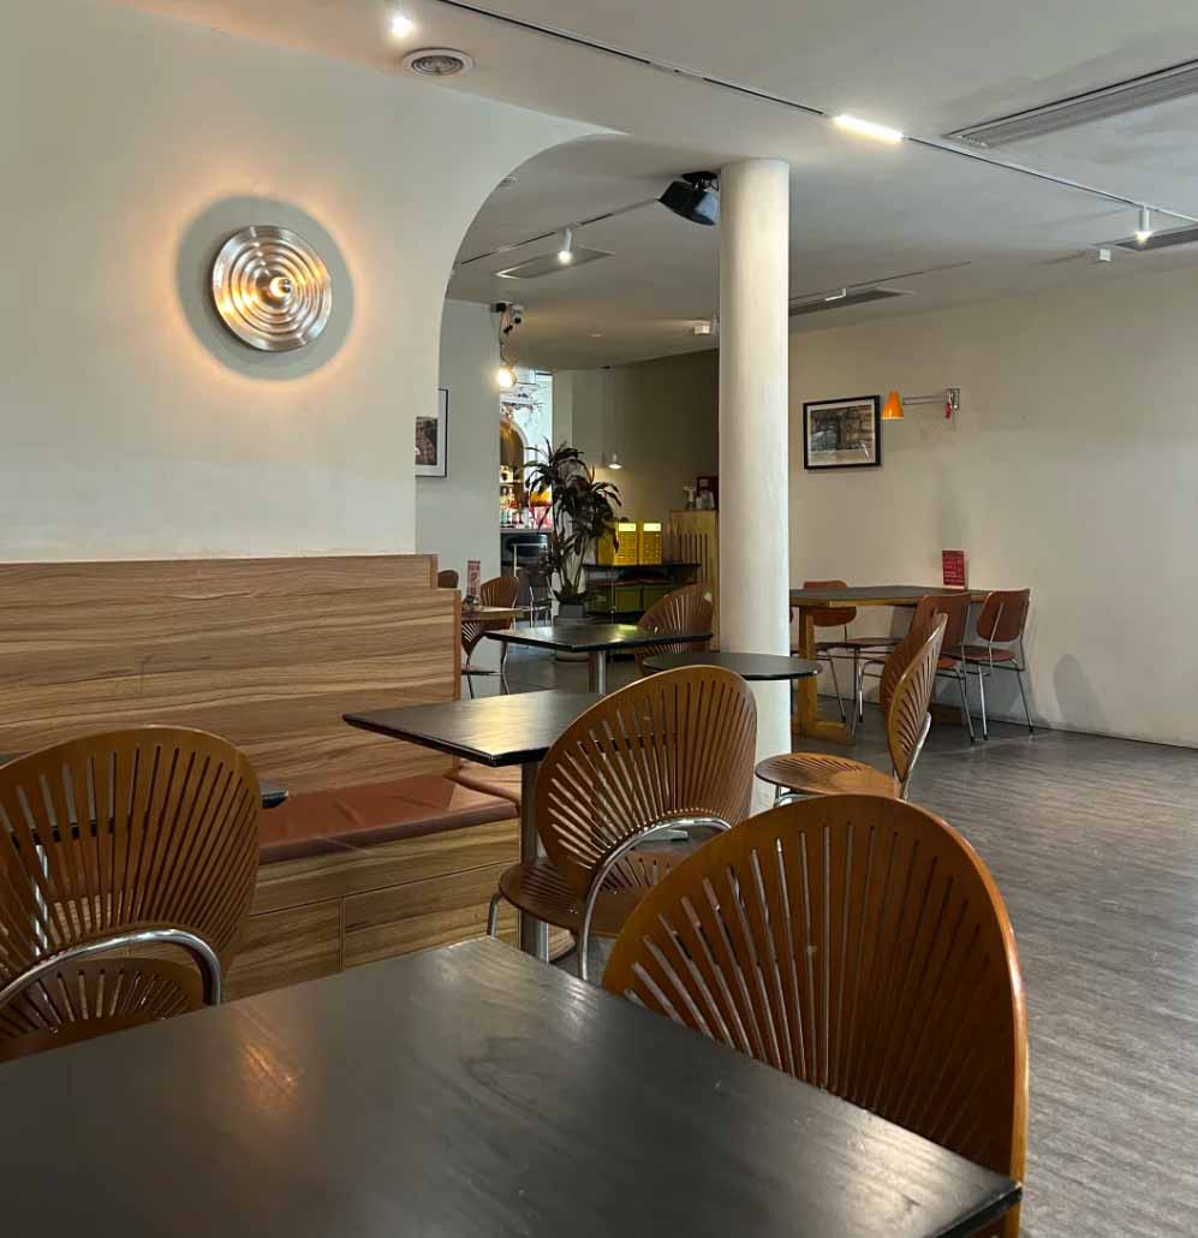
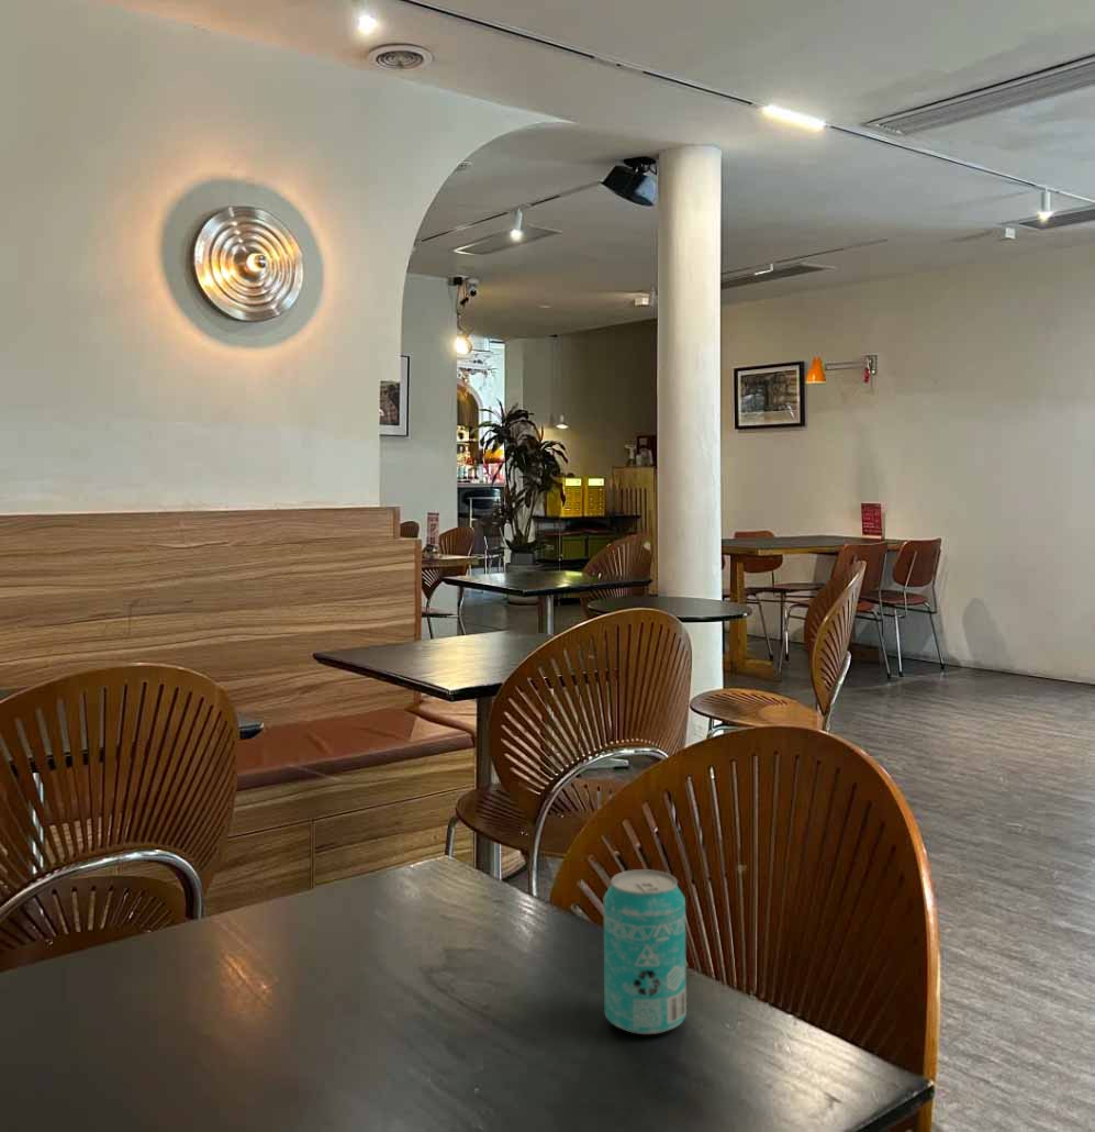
+ beverage can [603,868,688,1035]
